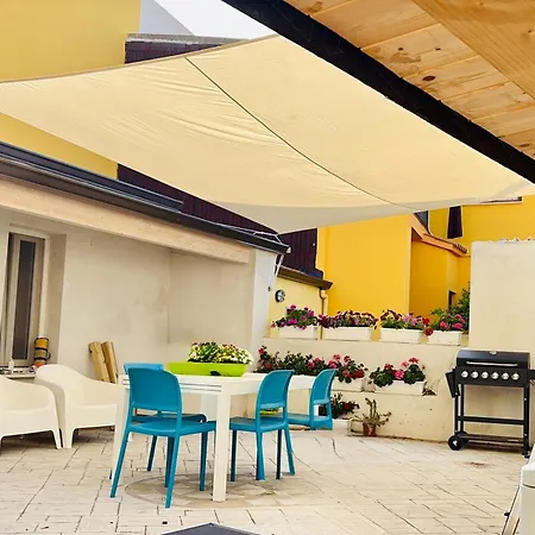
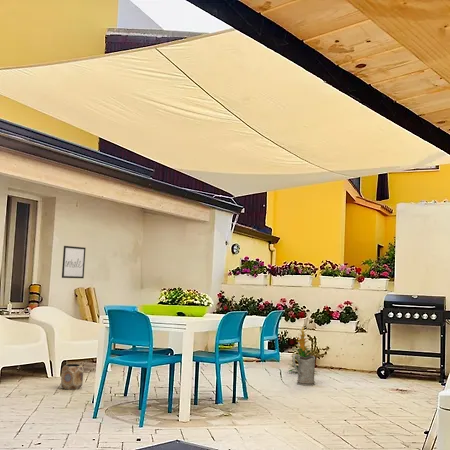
+ jug [292,354,316,387]
+ planter [60,363,84,391]
+ wall art [61,245,87,279]
+ indoor plant [288,326,317,373]
